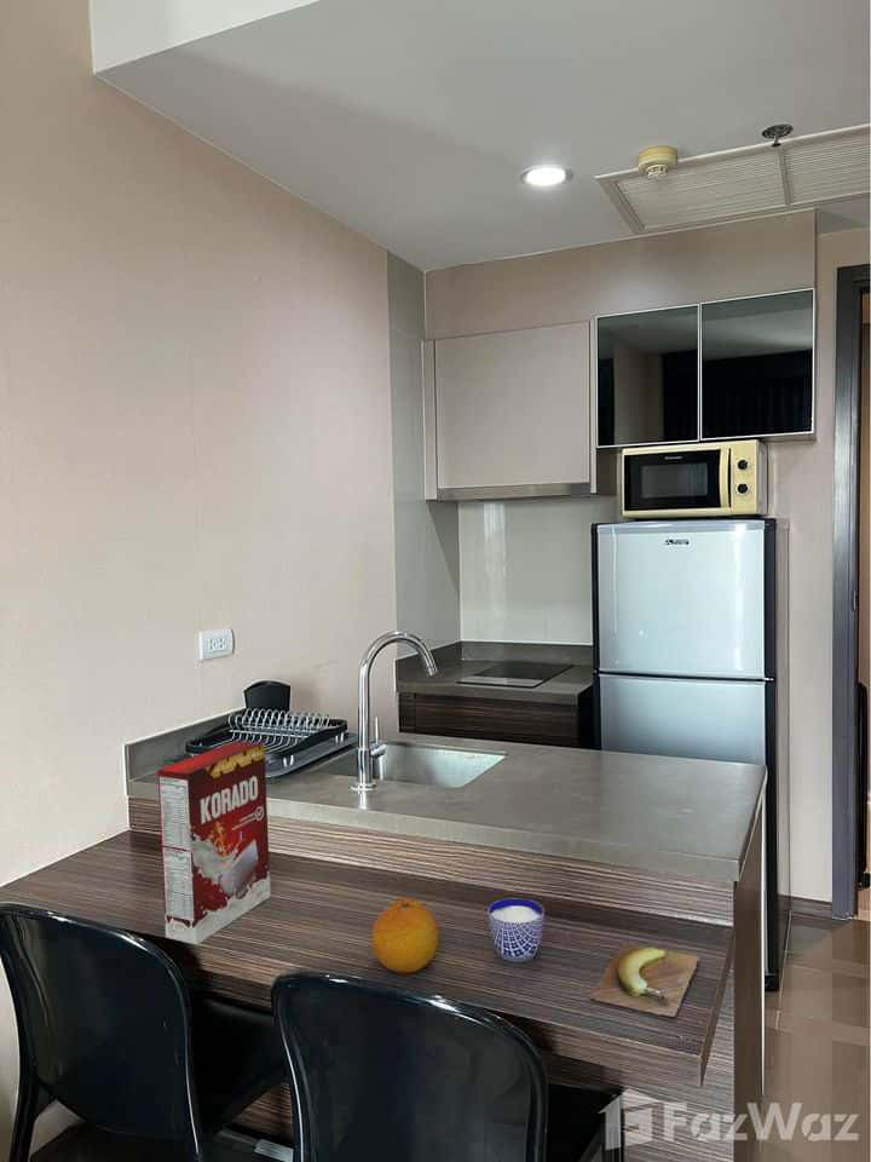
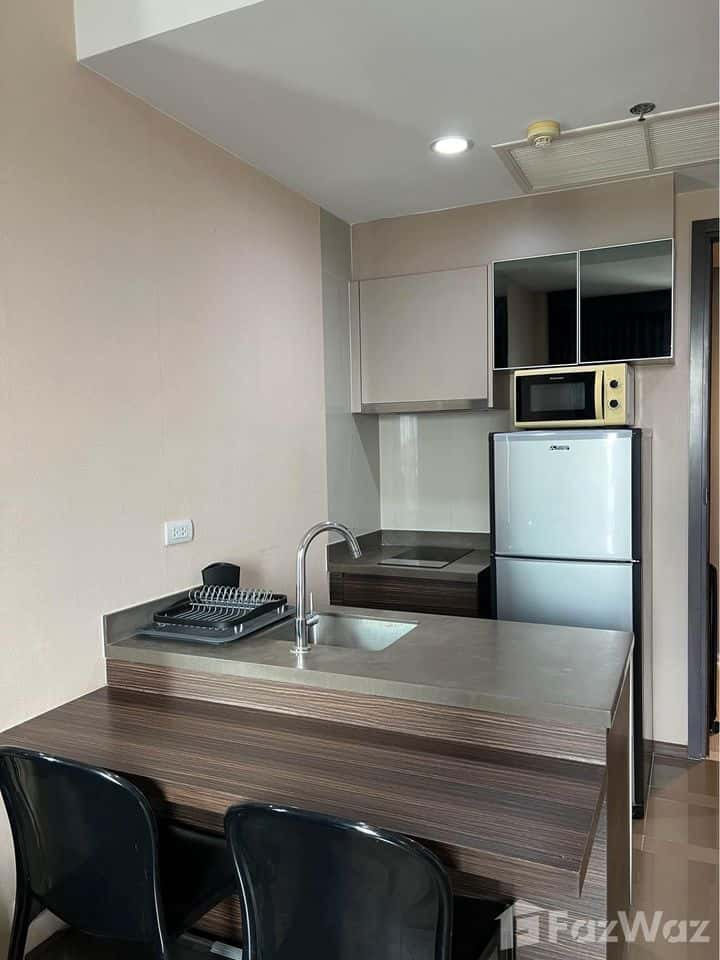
- fruit [370,897,440,973]
- cup [488,897,546,963]
- cereal box [156,740,272,947]
- banana [587,943,702,1018]
